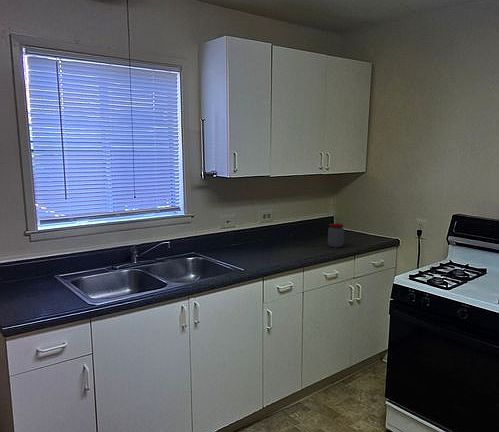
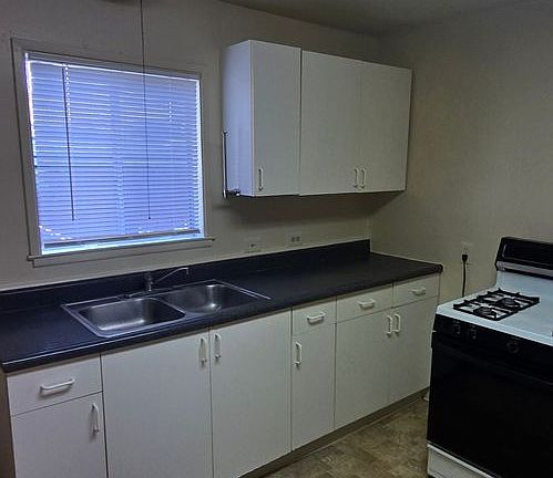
- jar [327,223,345,248]
